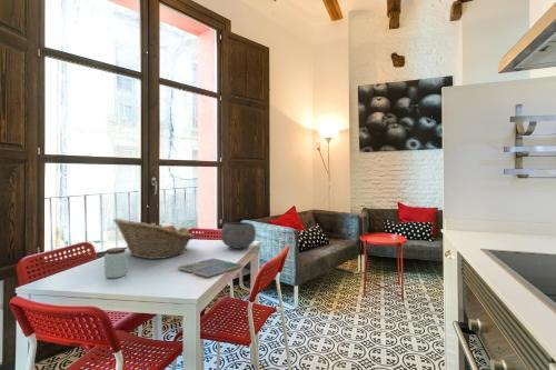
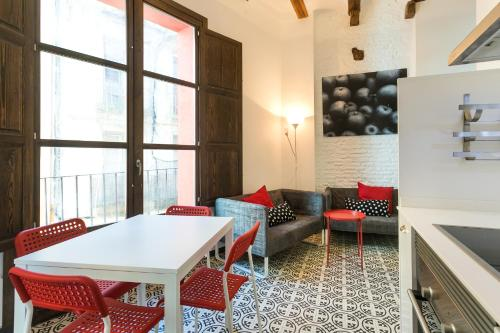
- fruit basket [112,218,195,260]
- peanut butter [103,247,128,279]
- drink coaster [177,258,244,278]
- bowl [220,221,257,250]
